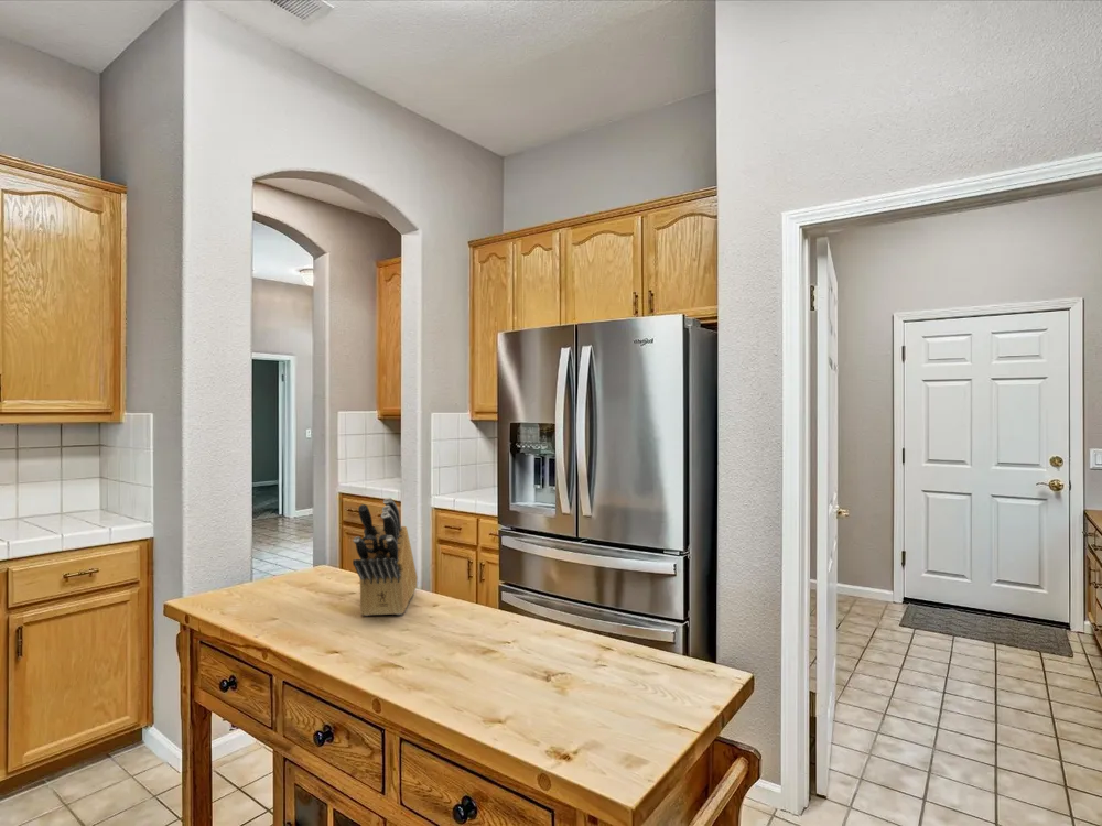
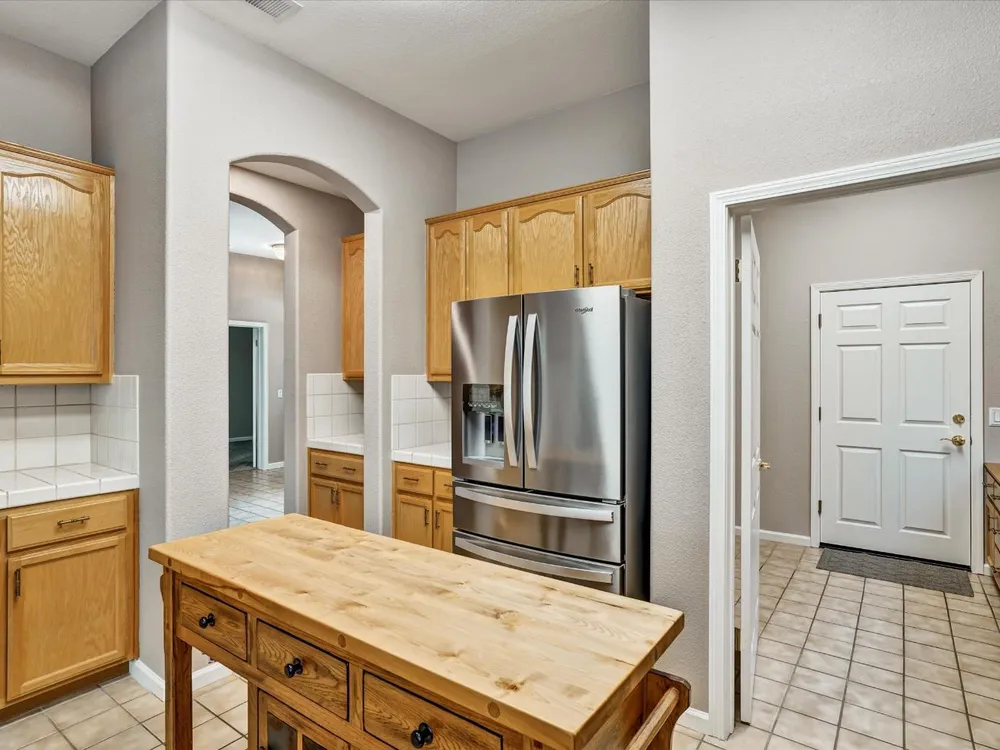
- knife block [352,497,419,617]
